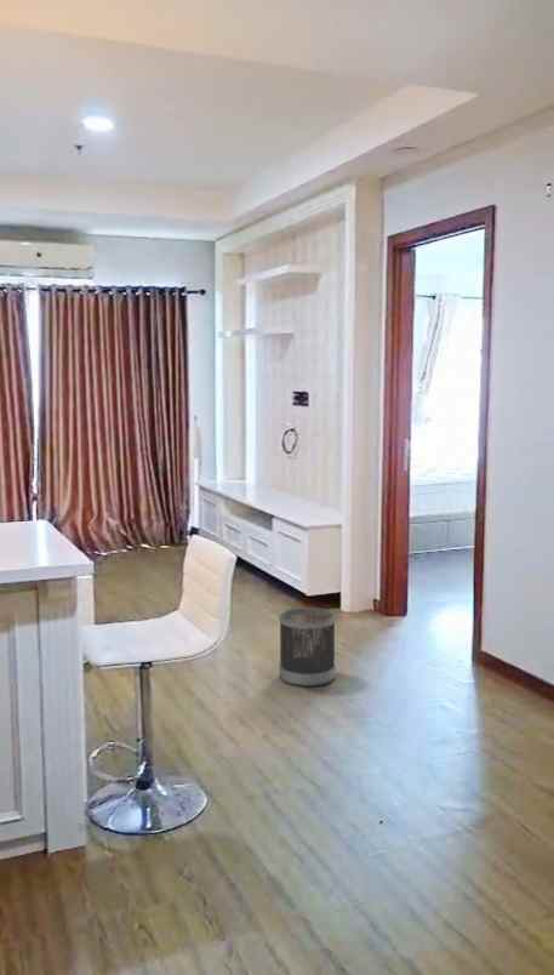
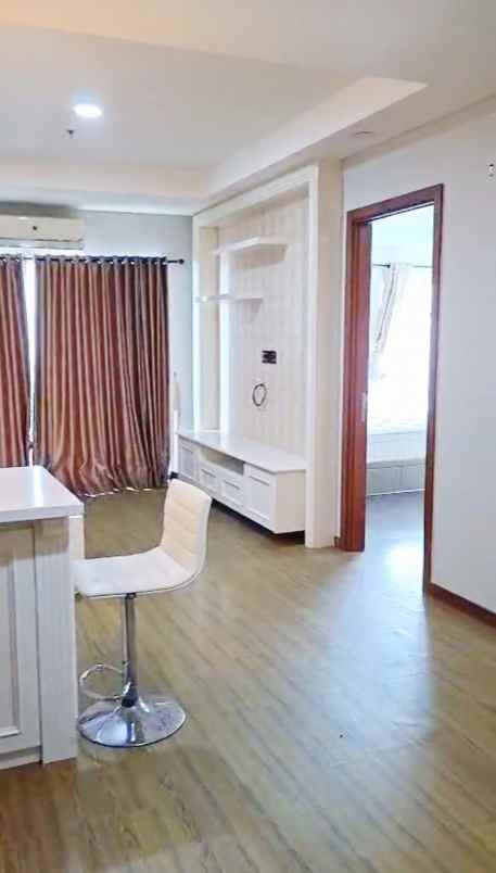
- wastebasket [278,606,337,688]
